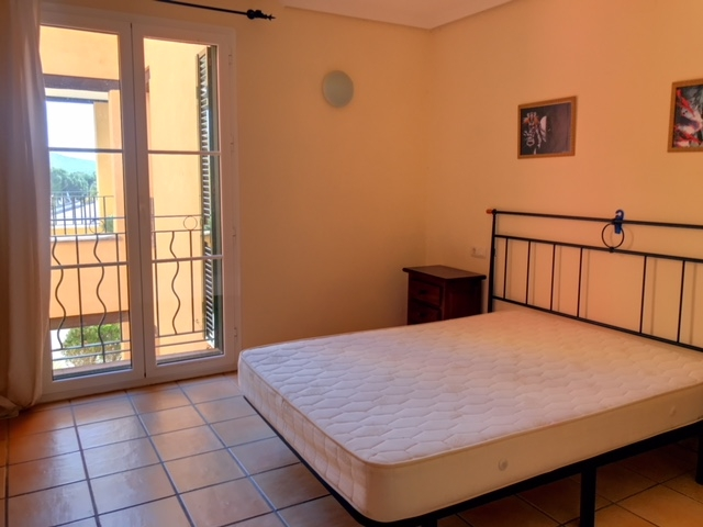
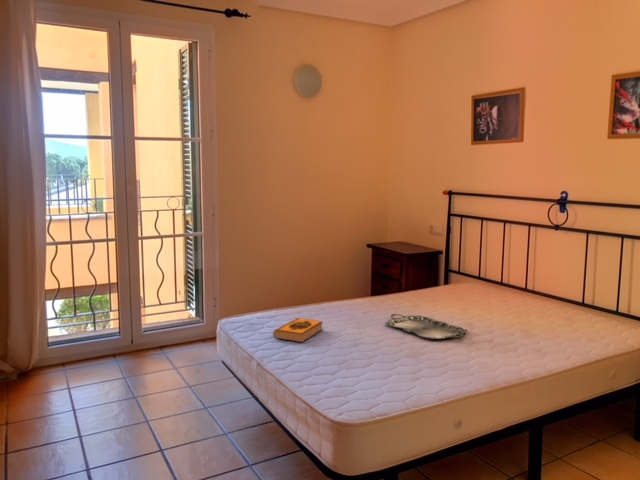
+ serving tray [385,313,468,340]
+ hardback book [272,317,324,343]
